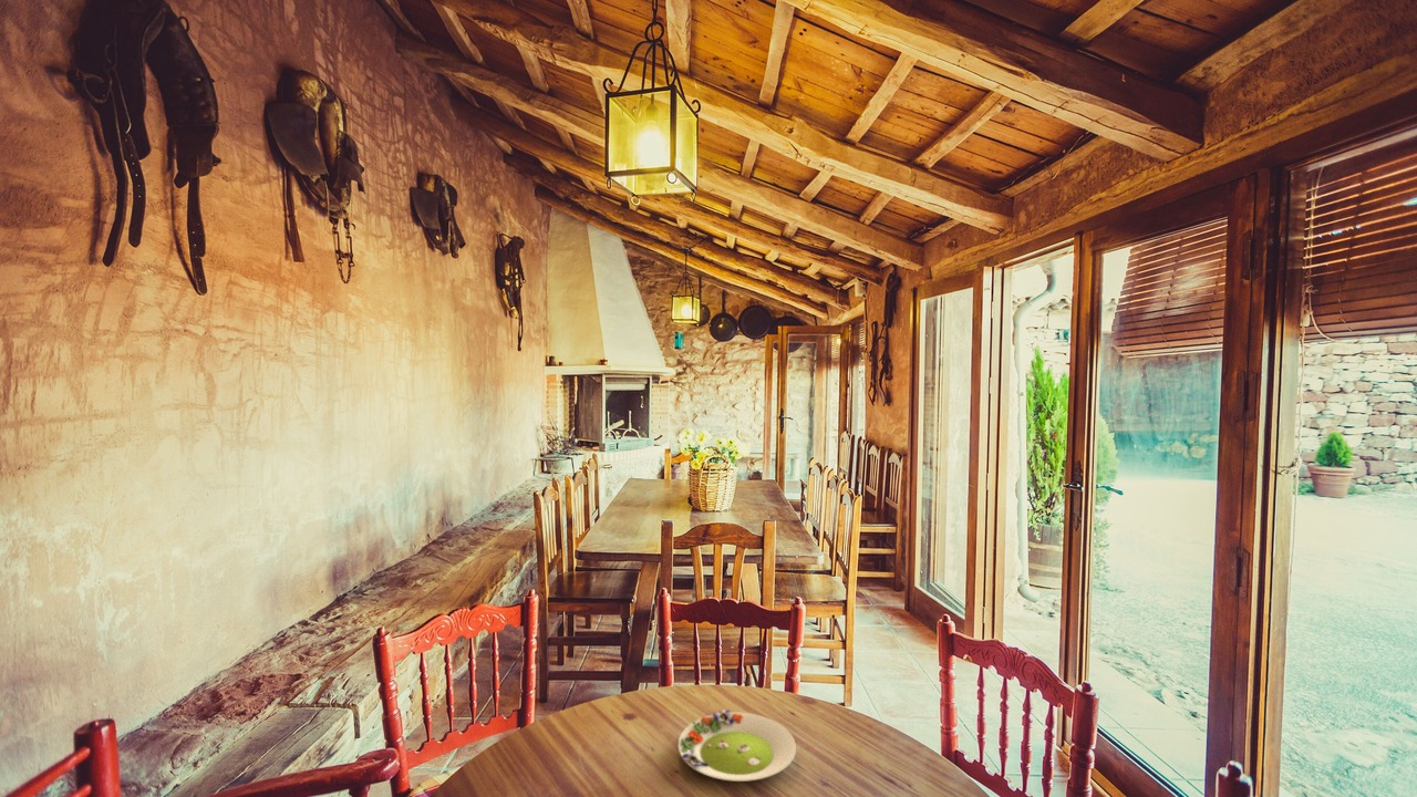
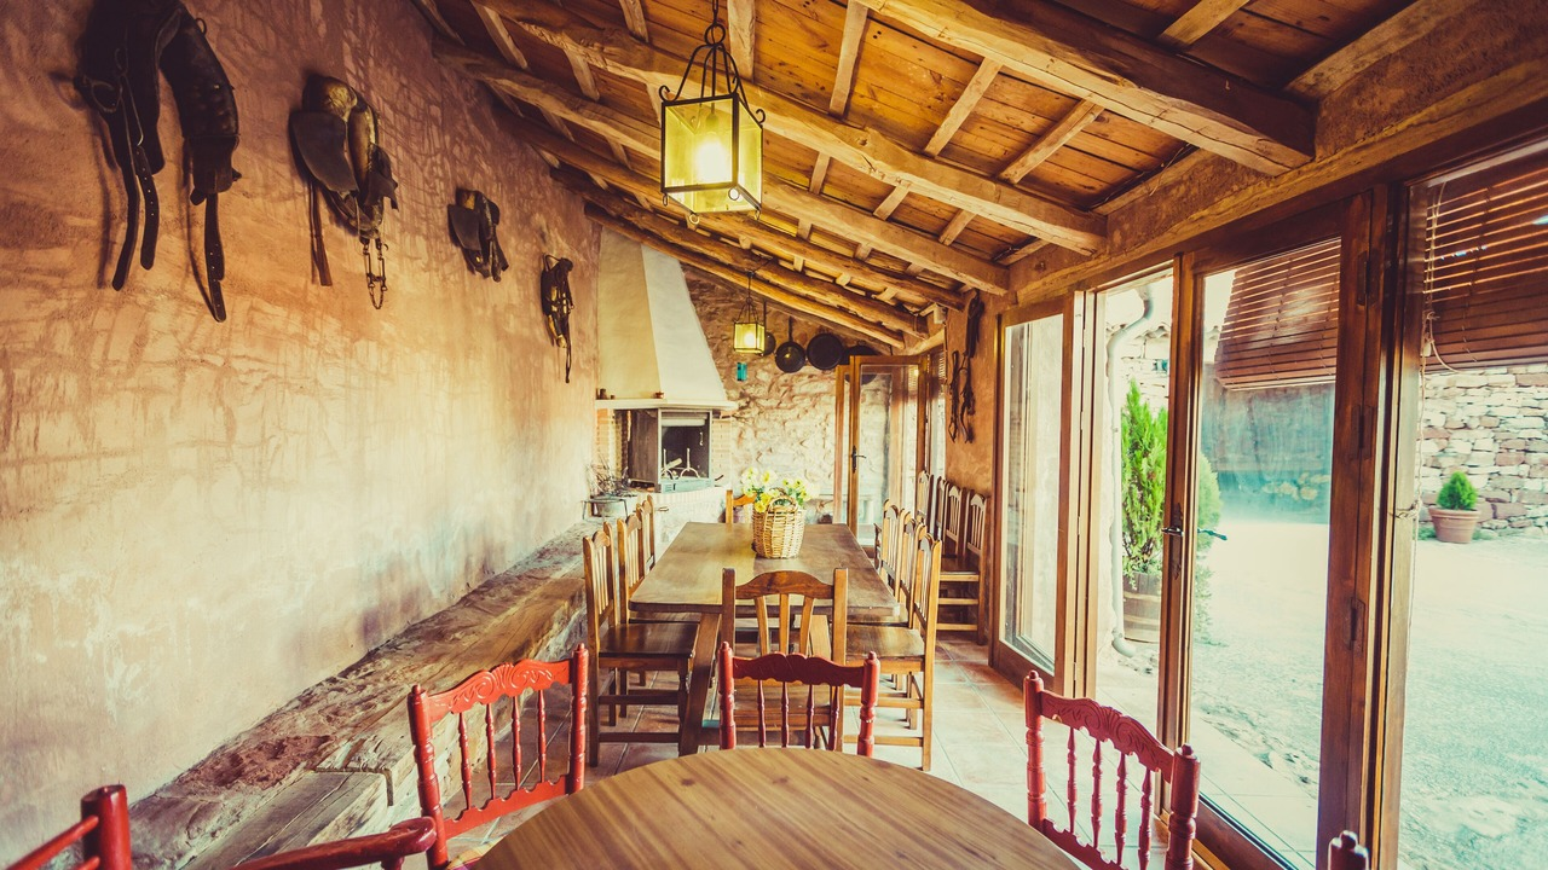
- salad plate [678,708,797,783]
